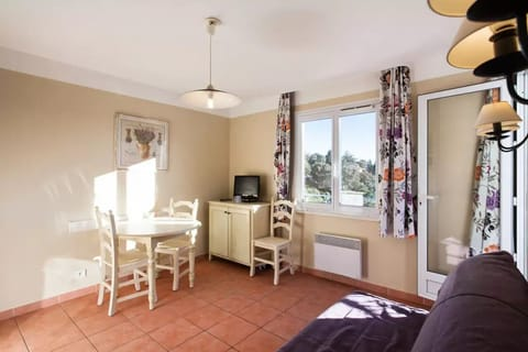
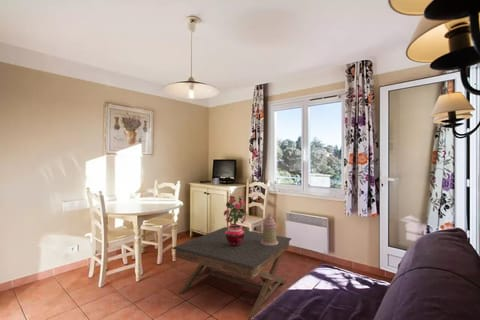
+ decorative container [261,213,278,245]
+ coffee table [172,226,292,320]
+ potted flower [223,195,247,246]
